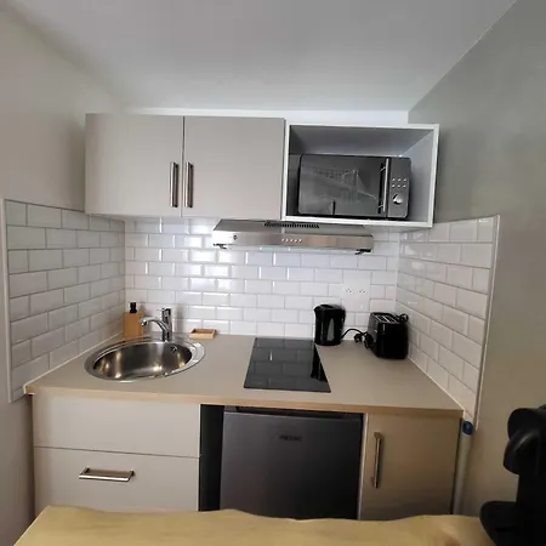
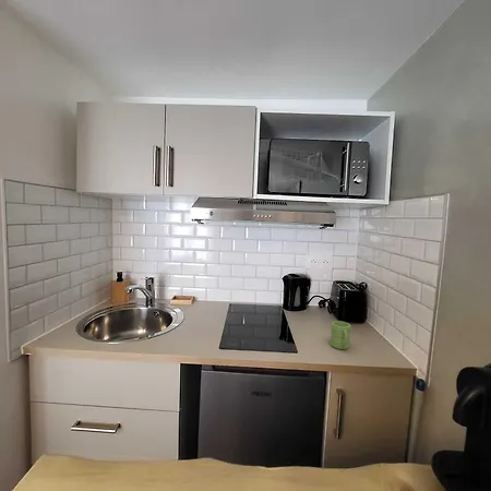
+ mug [330,320,351,350]
